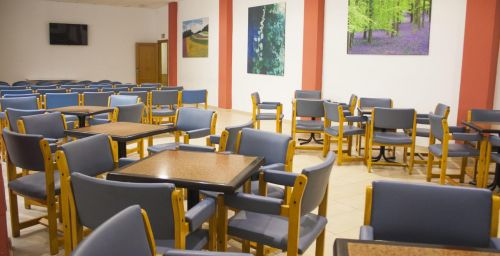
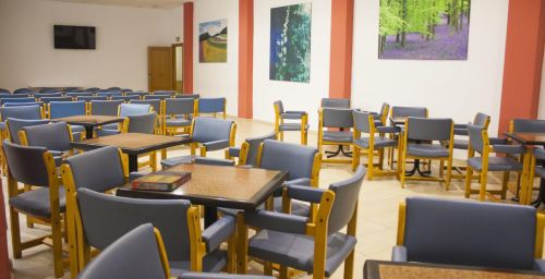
+ game compilation box [131,169,193,192]
